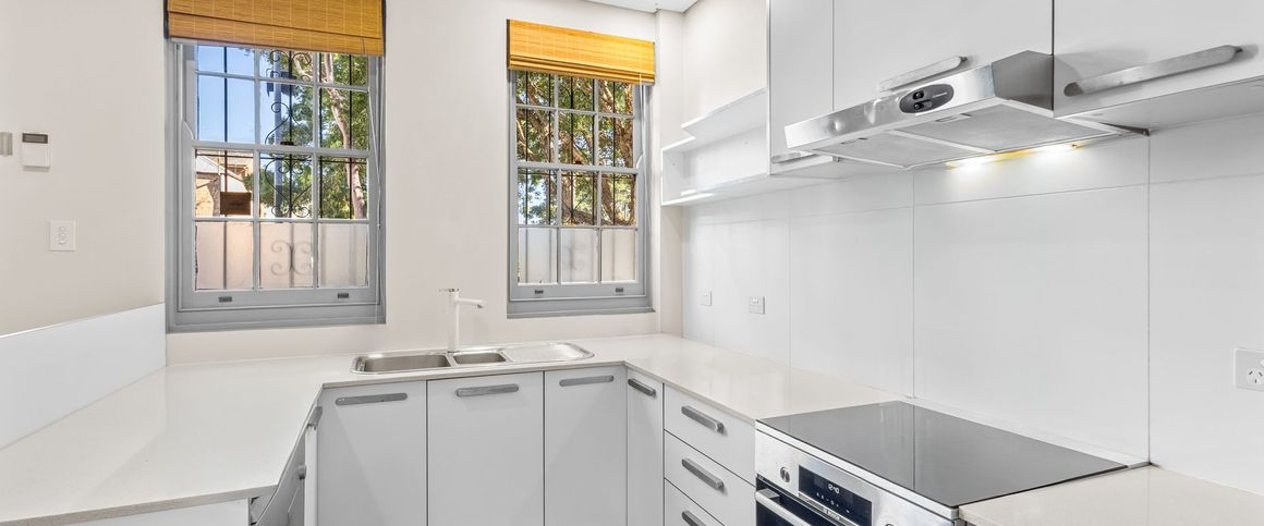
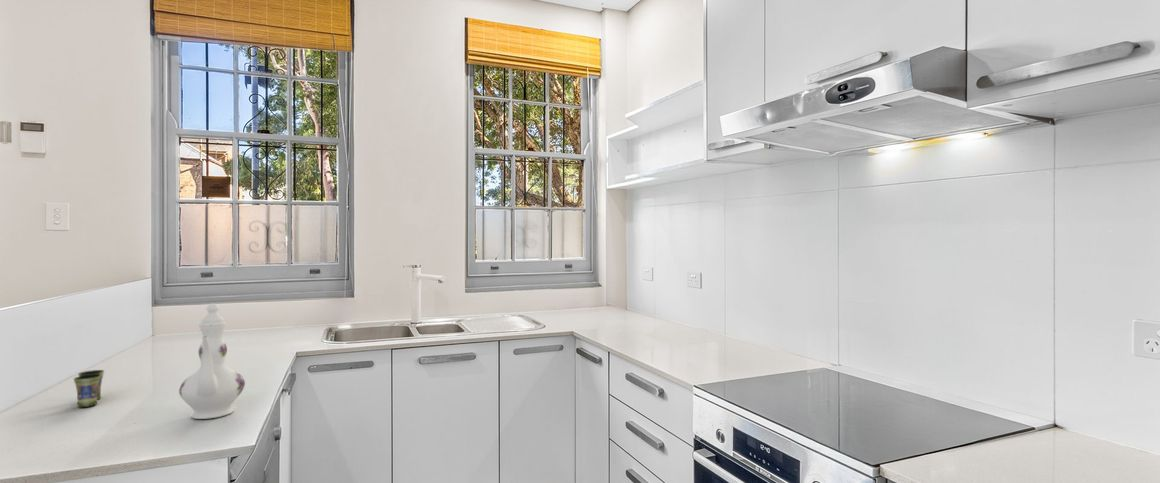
+ chinaware [178,303,246,420]
+ cup [73,369,105,408]
